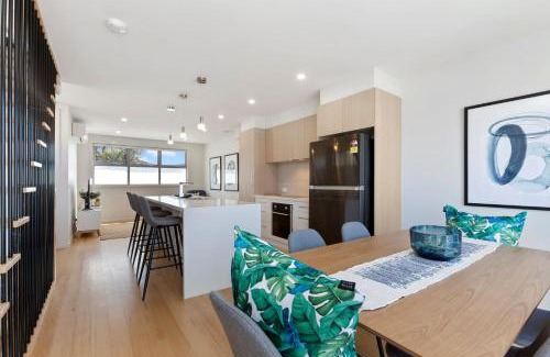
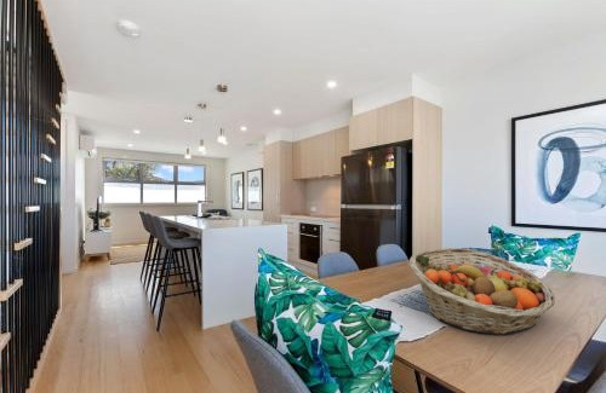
+ fruit basket [408,247,556,336]
